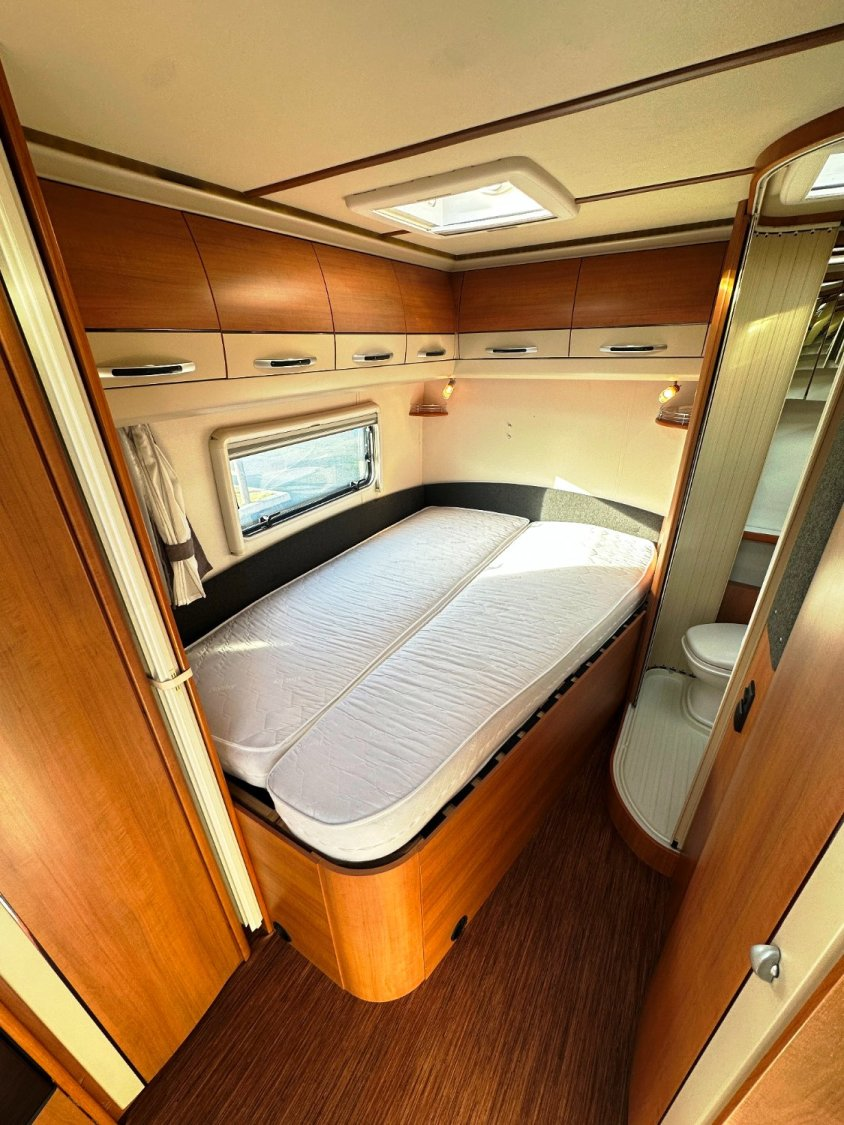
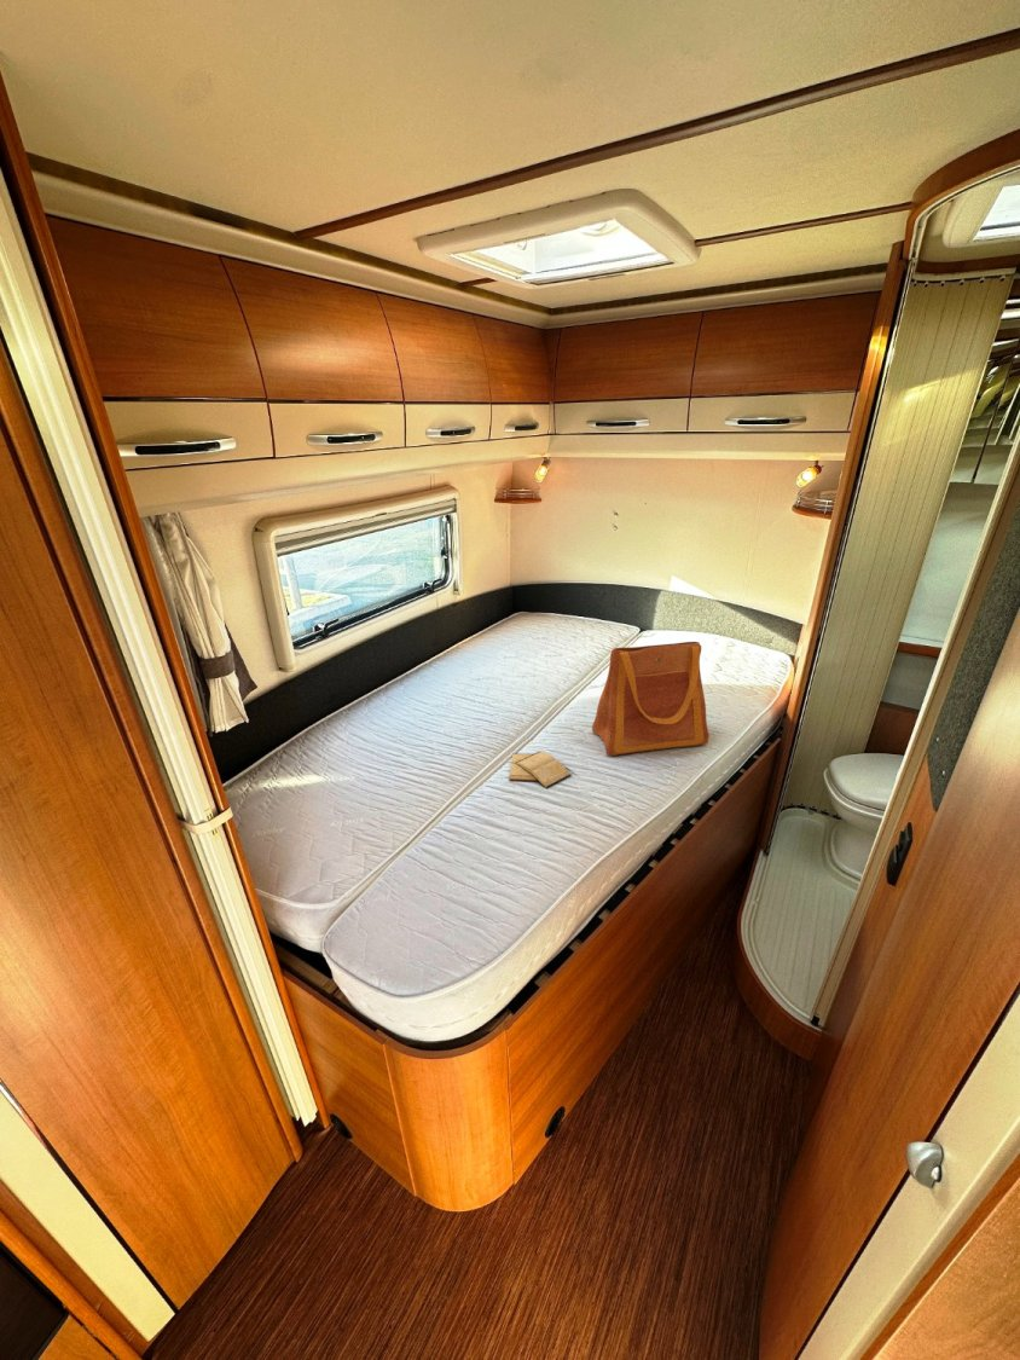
+ tote bag [591,641,711,757]
+ diary [508,751,572,789]
